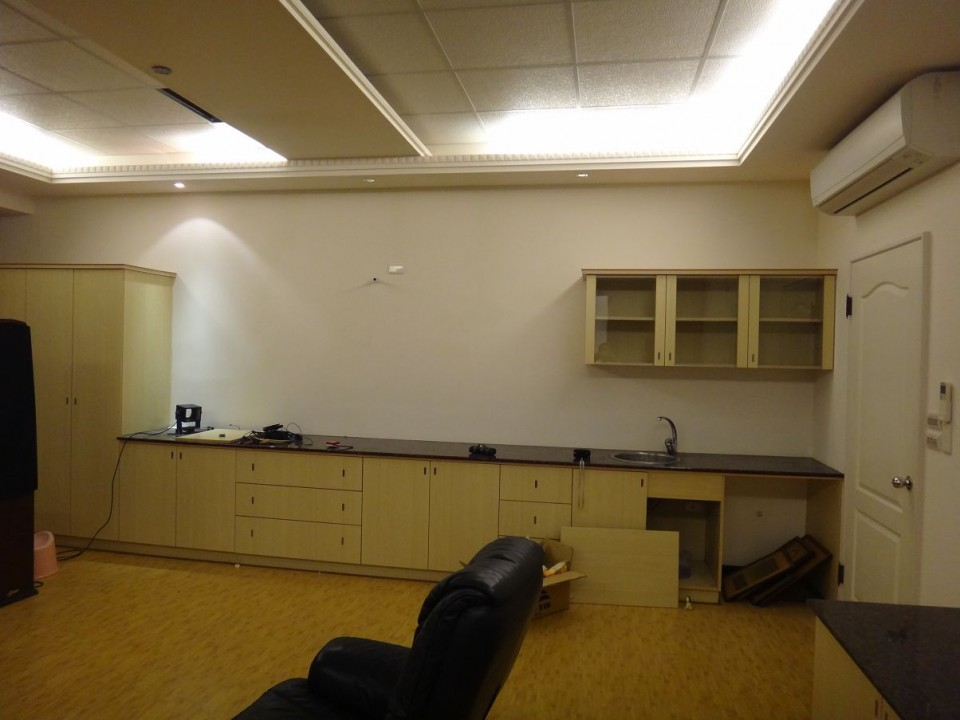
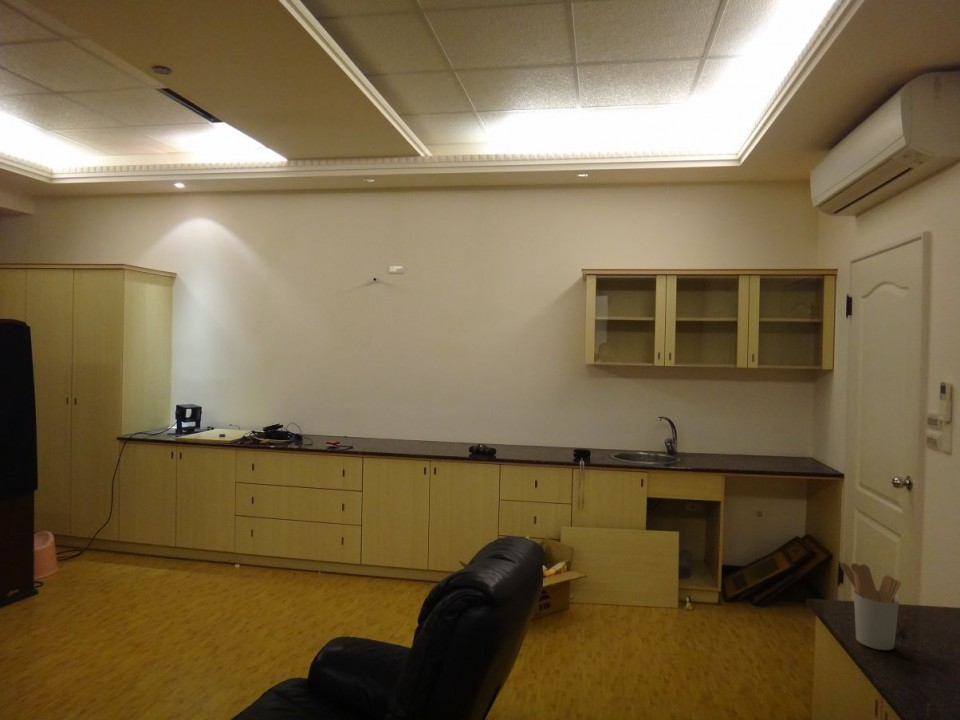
+ utensil holder [839,562,902,651]
